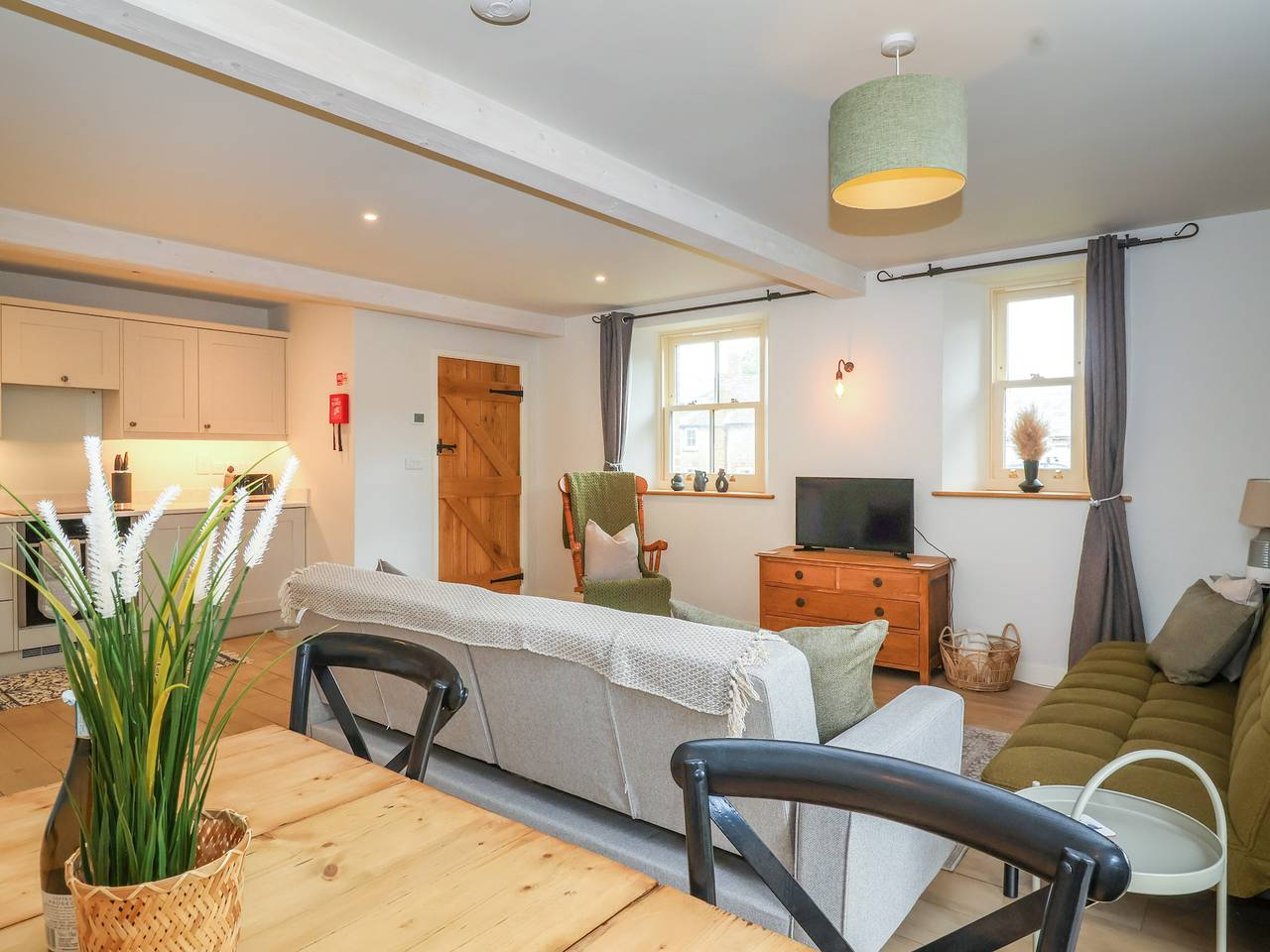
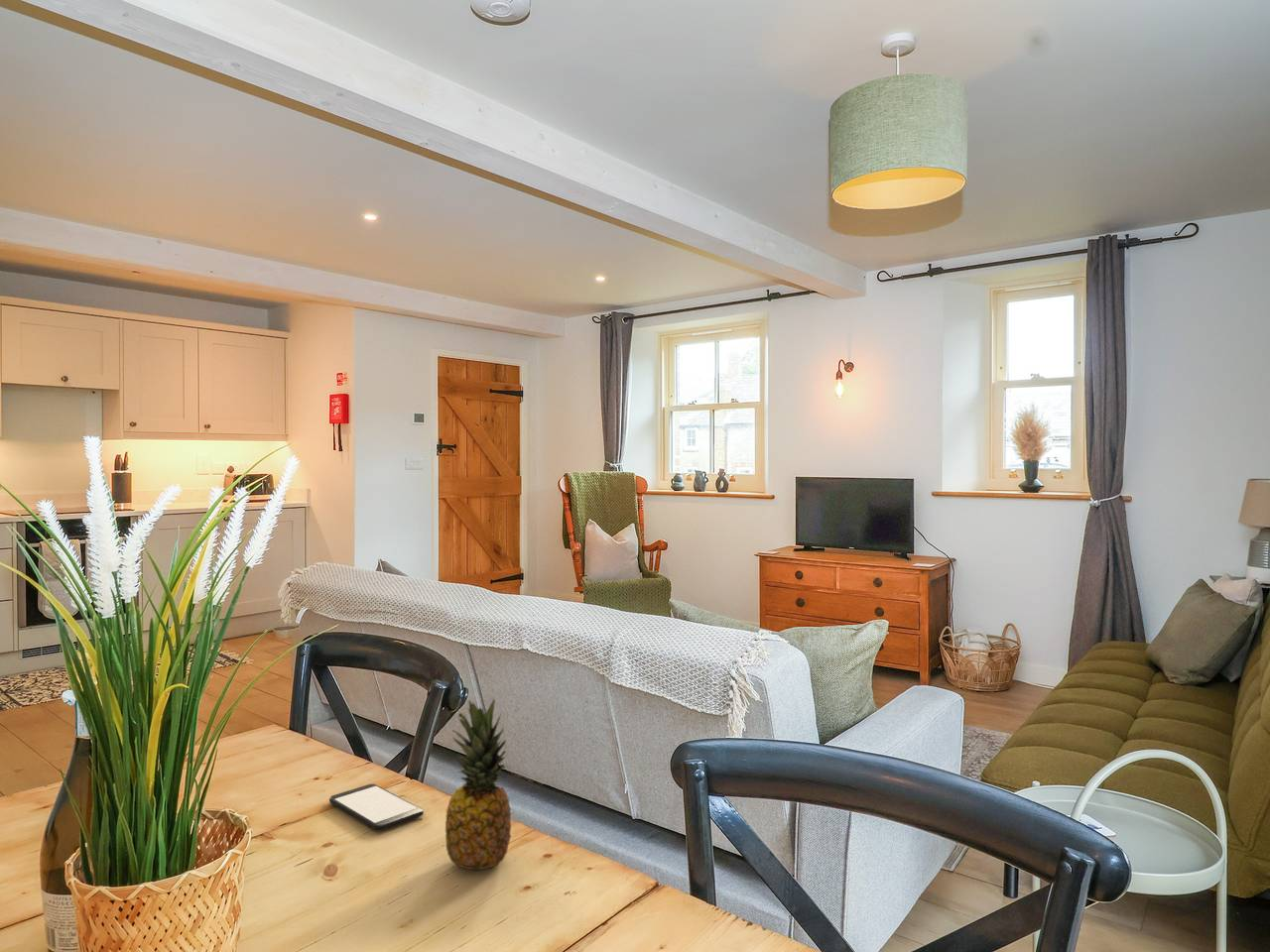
+ smartphone [328,783,425,831]
+ fruit [445,698,512,871]
